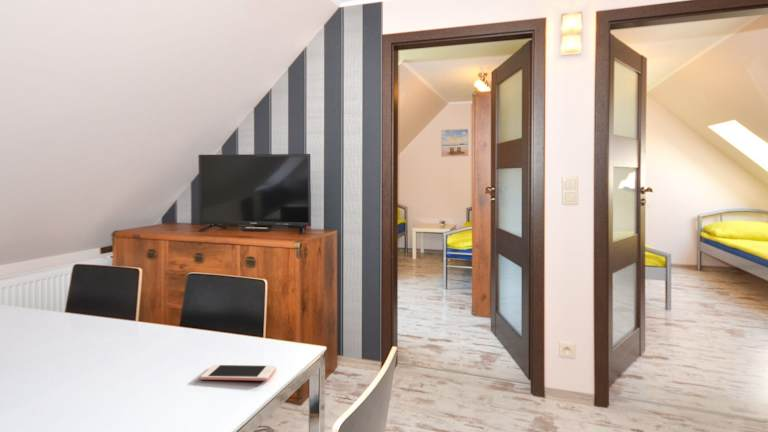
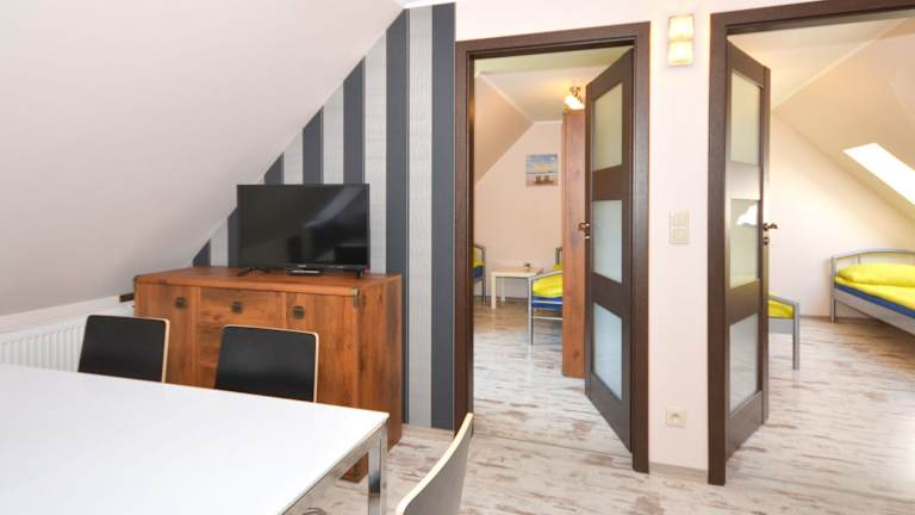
- cell phone [200,364,277,382]
